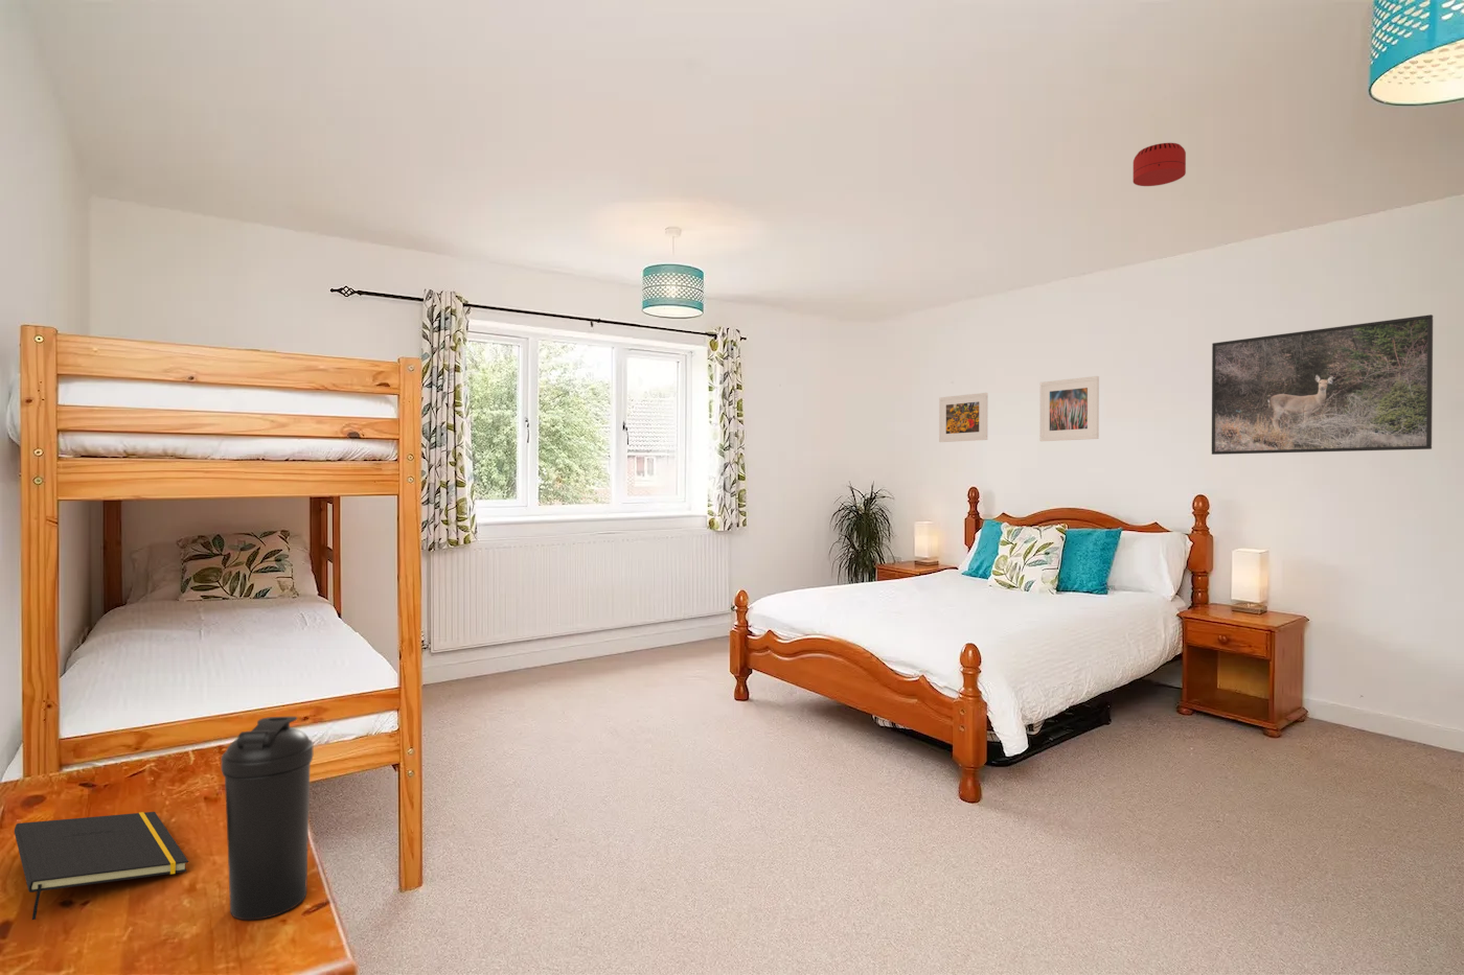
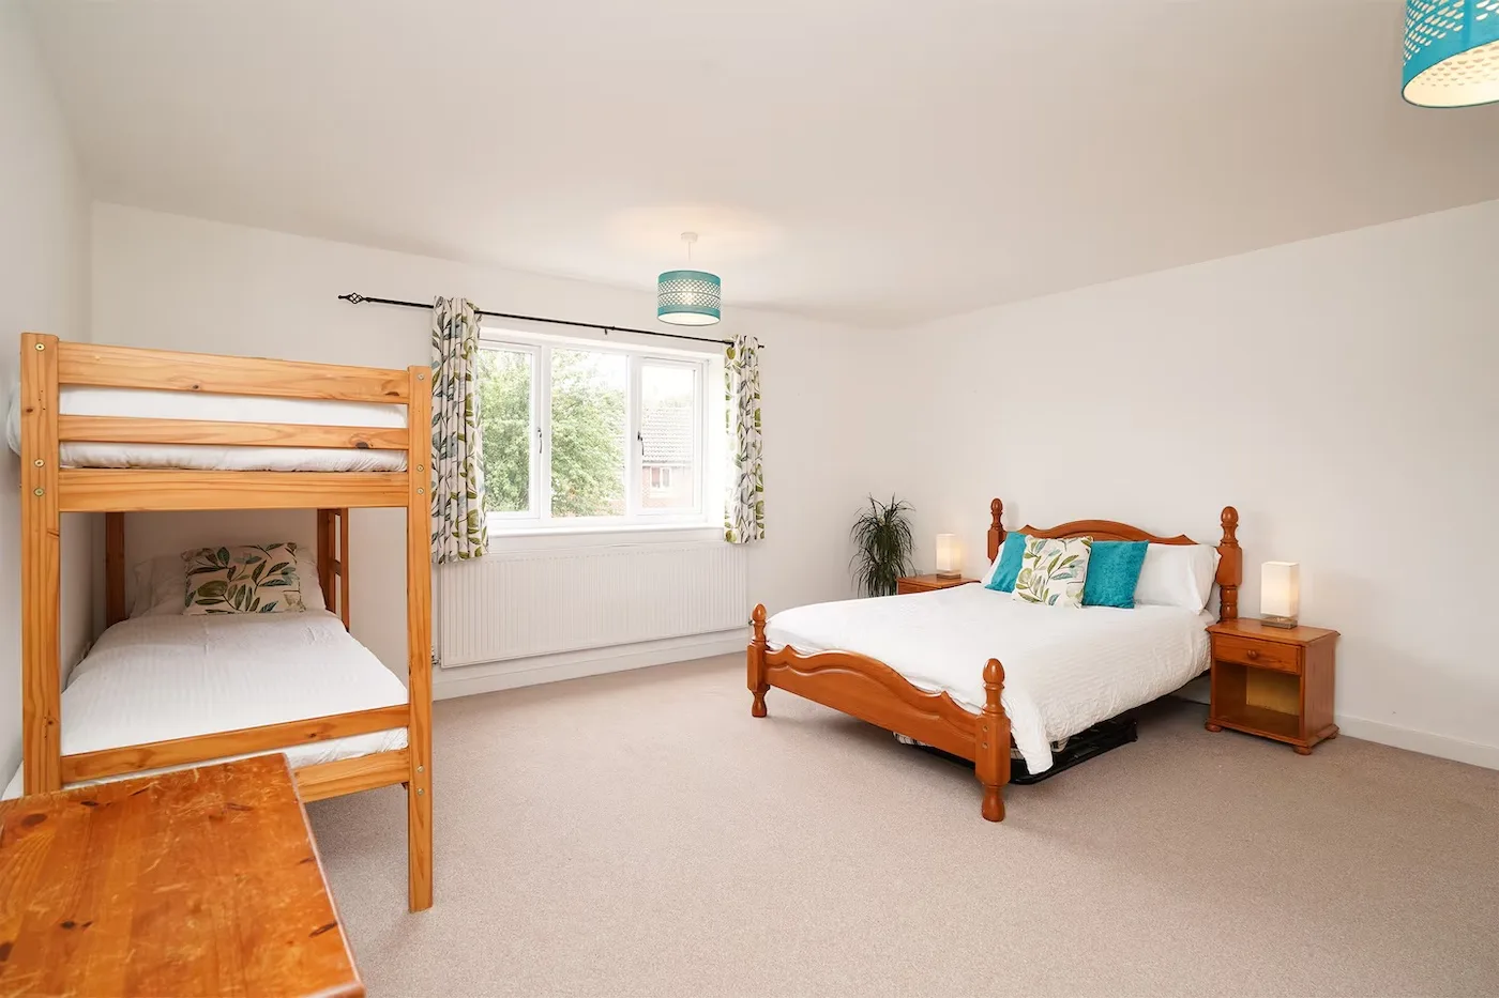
- water bottle [221,716,313,921]
- smoke detector [1132,143,1186,187]
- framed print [1038,375,1100,442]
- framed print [938,392,989,443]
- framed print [1211,313,1434,456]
- notepad [13,811,189,921]
